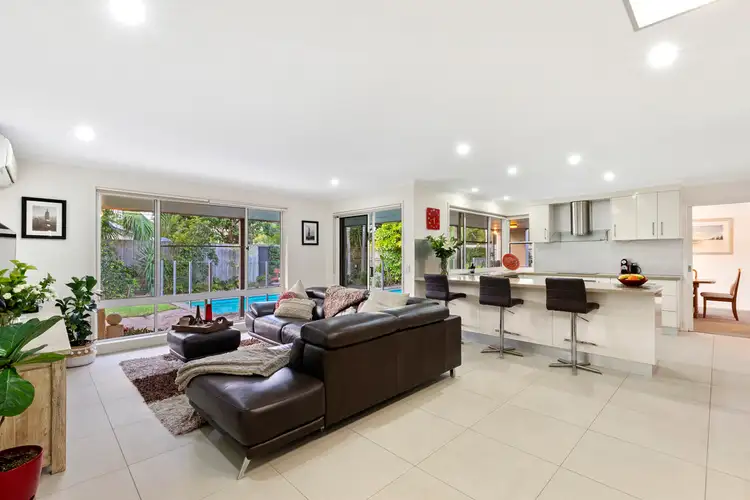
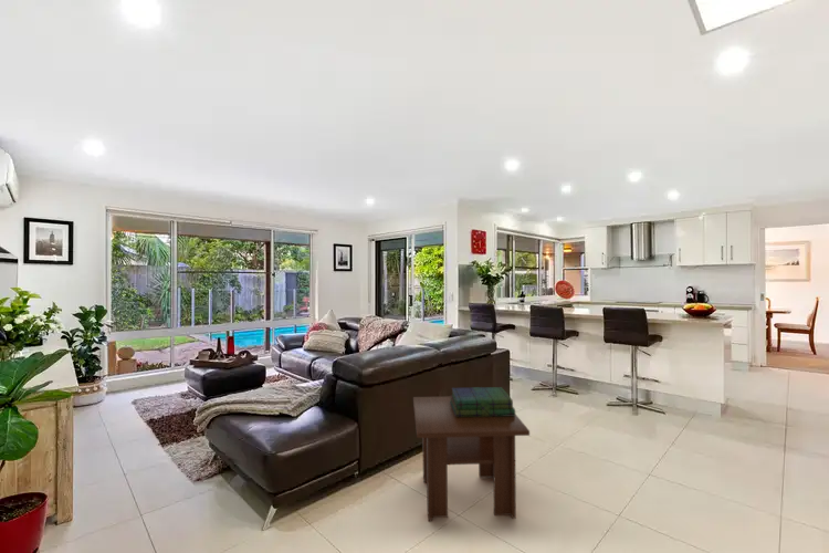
+ coffee table [412,395,531,522]
+ stack of books [449,386,516,417]
